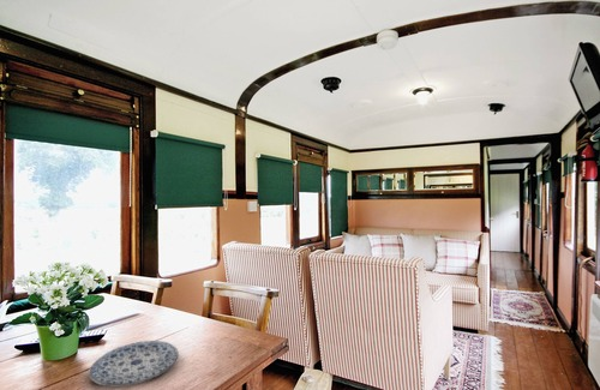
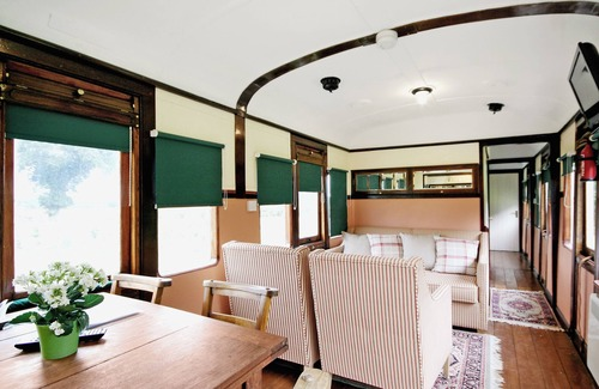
- plate [88,340,180,388]
